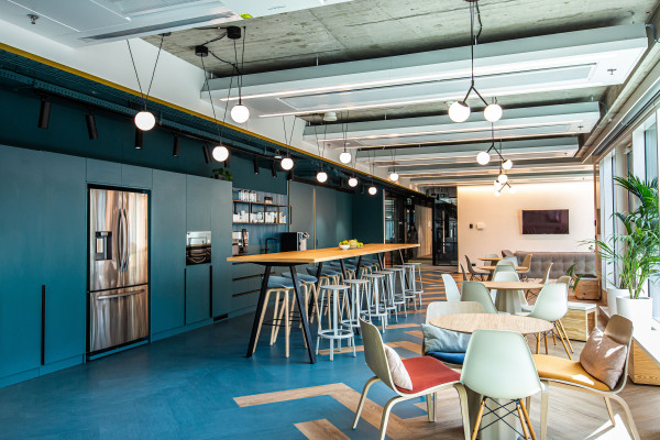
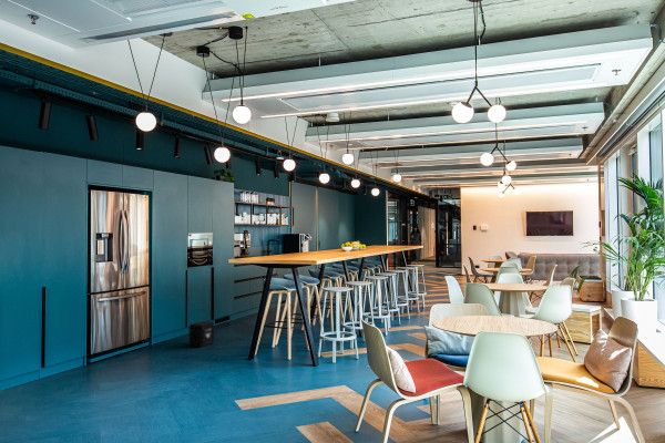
+ air purifier [188,320,215,348]
